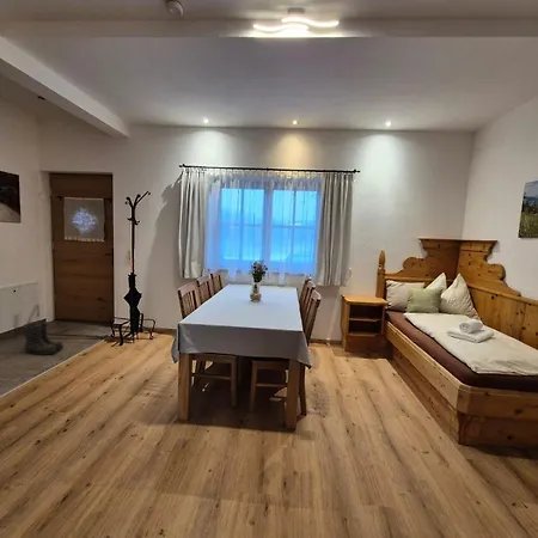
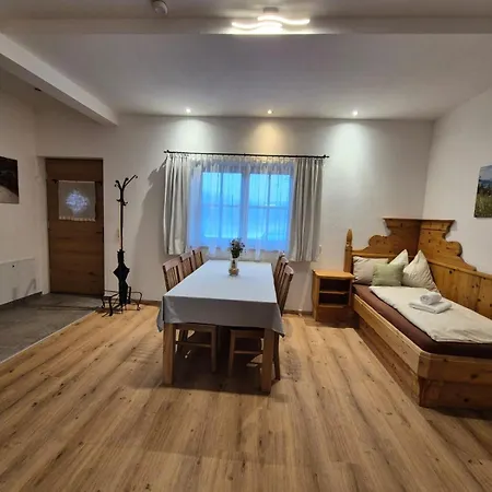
- boots [22,319,66,356]
